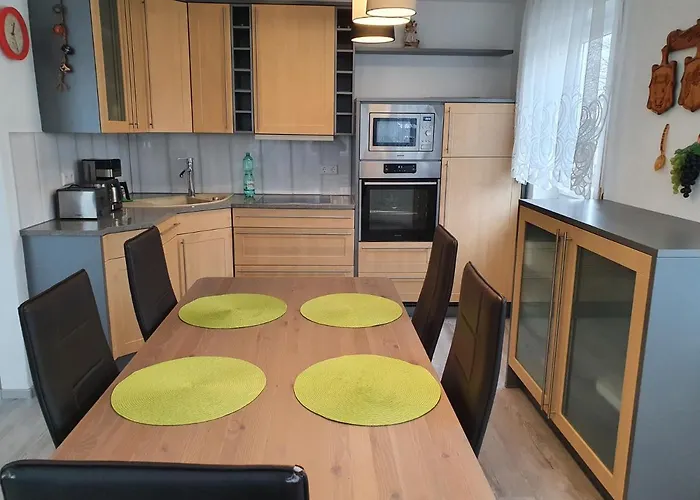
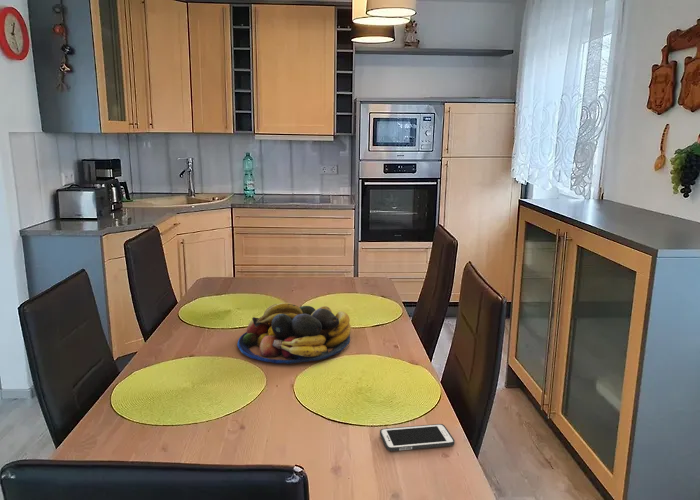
+ fruit bowl [236,302,352,365]
+ cell phone [379,423,456,452]
